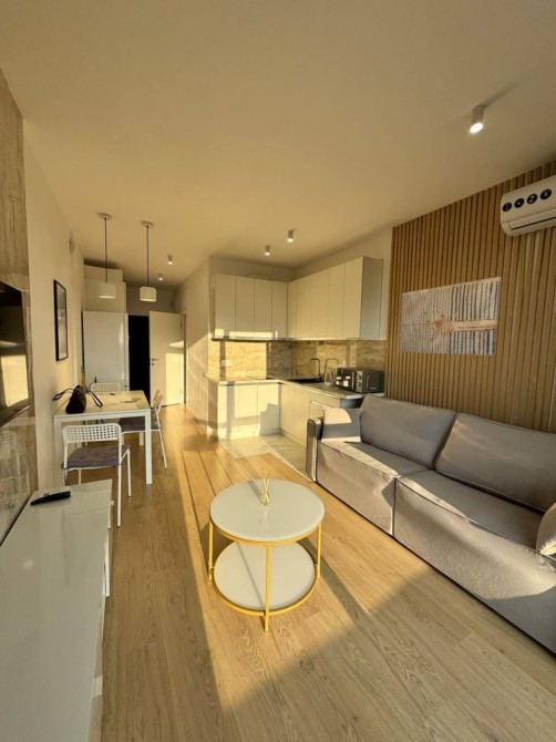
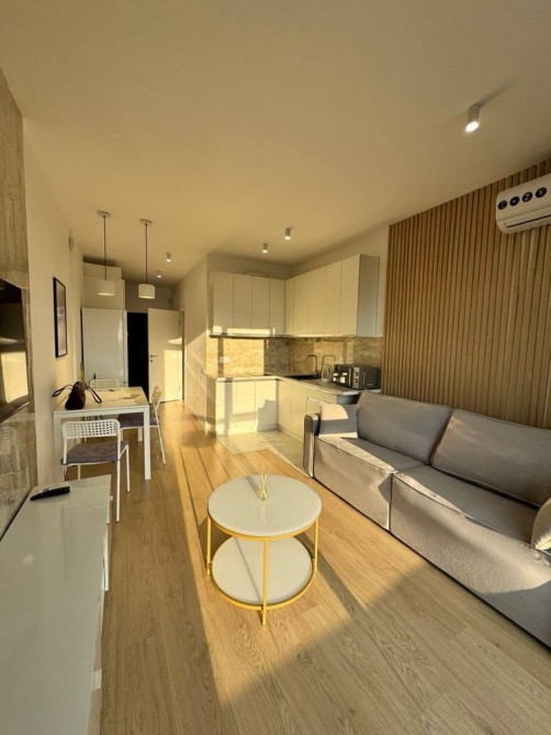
- wall art [398,276,503,357]
